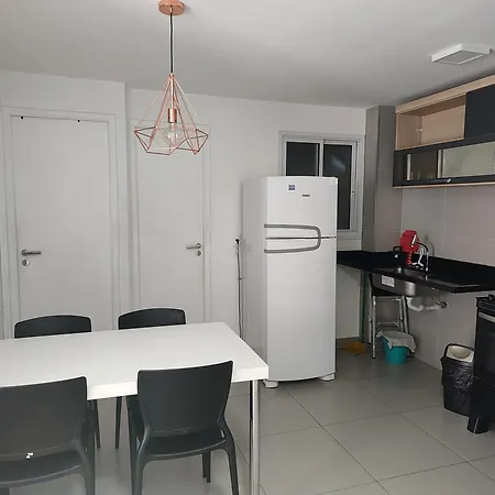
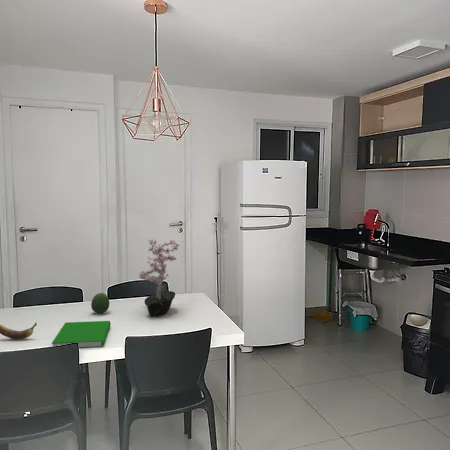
+ fruit [90,292,110,314]
+ banana [0,322,38,340]
+ potted plant [138,239,180,318]
+ book [51,320,112,349]
